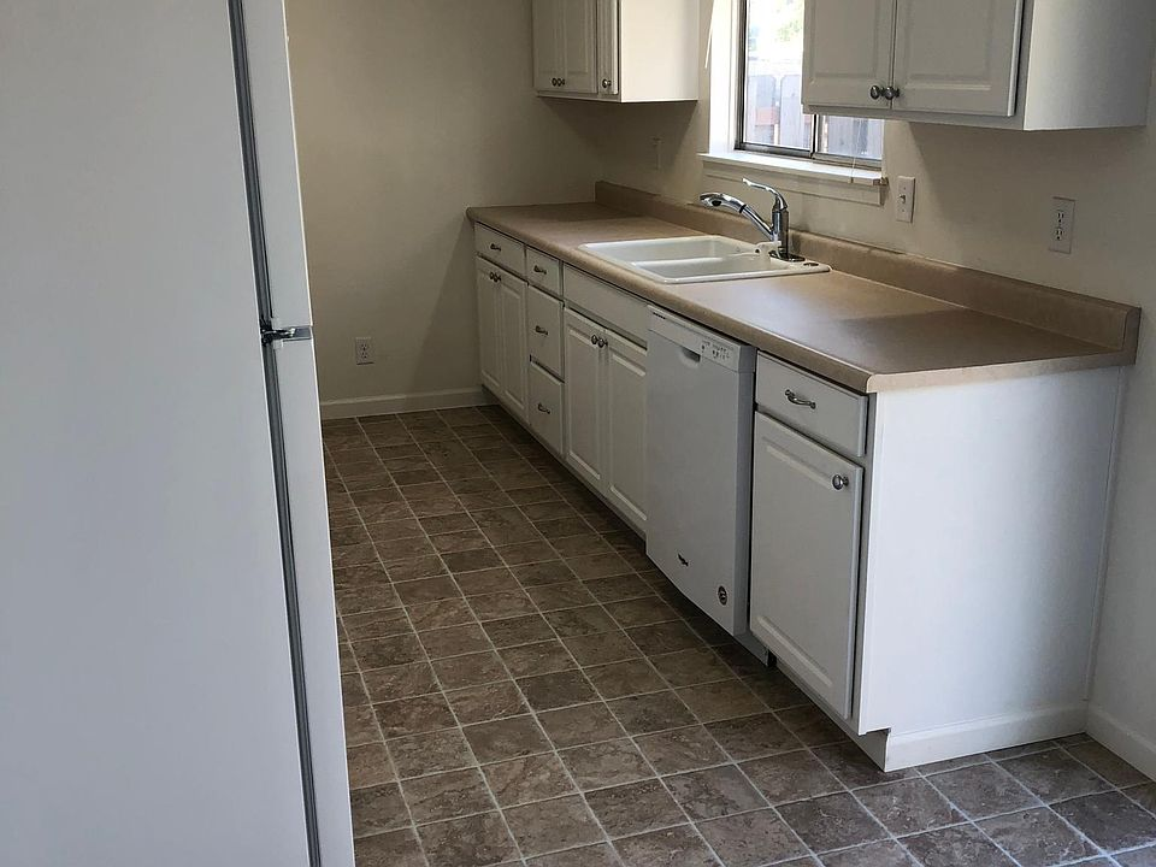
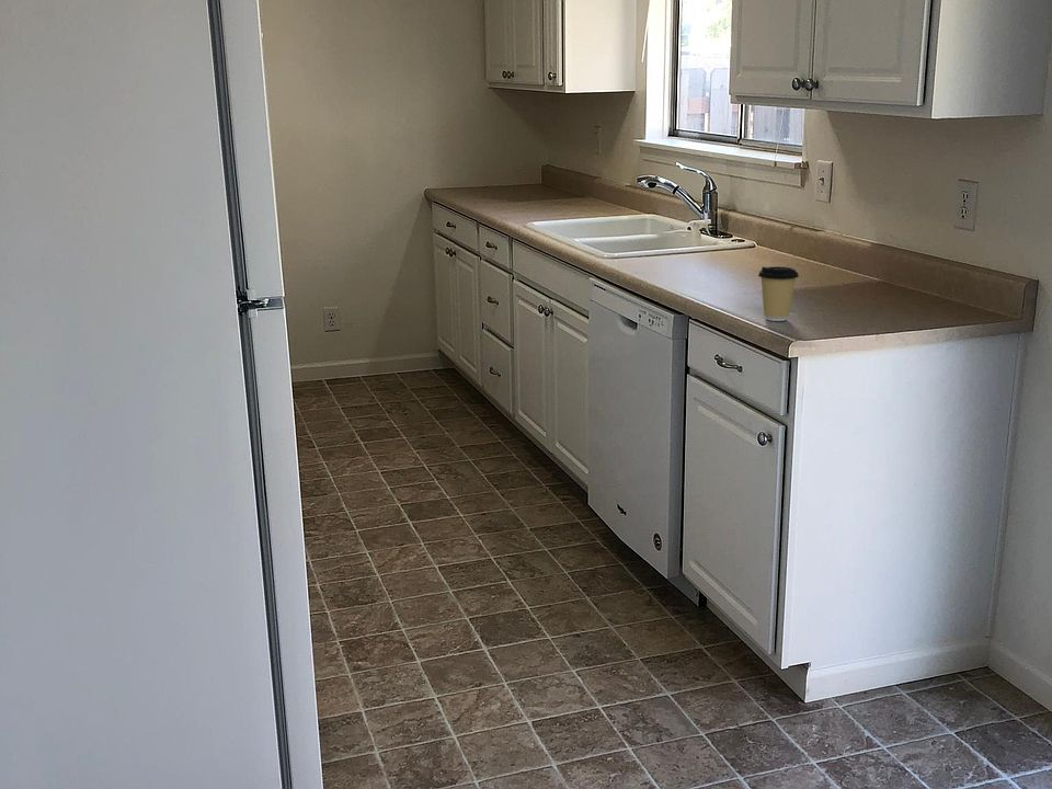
+ coffee cup [757,265,800,322]
